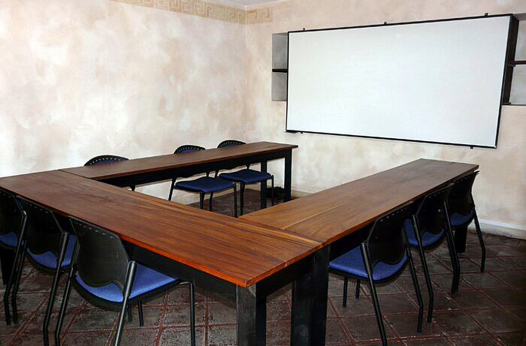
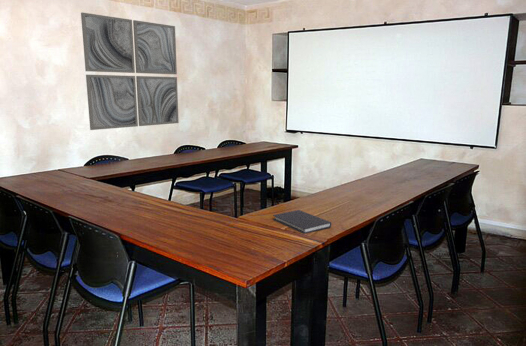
+ wall art [80,12,180,131]
+ diary [272,209,332,235]
